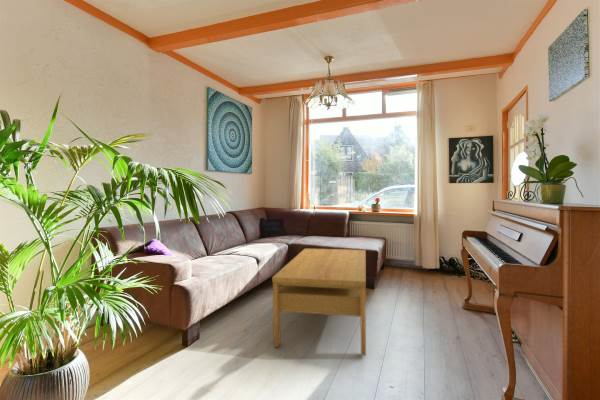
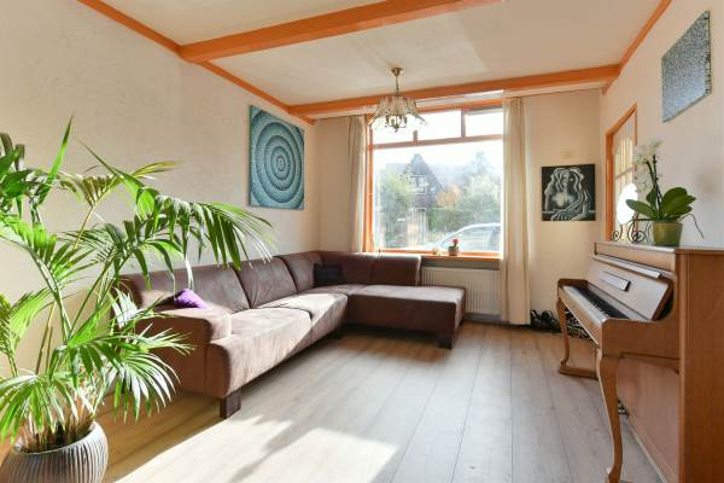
- coffee table [271,247,367,357]
